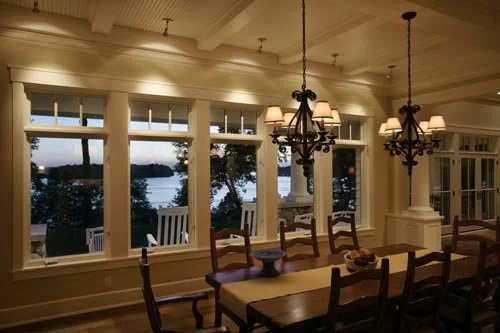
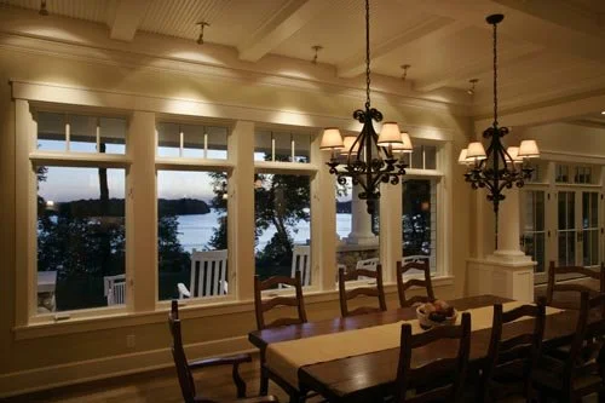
- decorative bowl [249,248,288,278]
